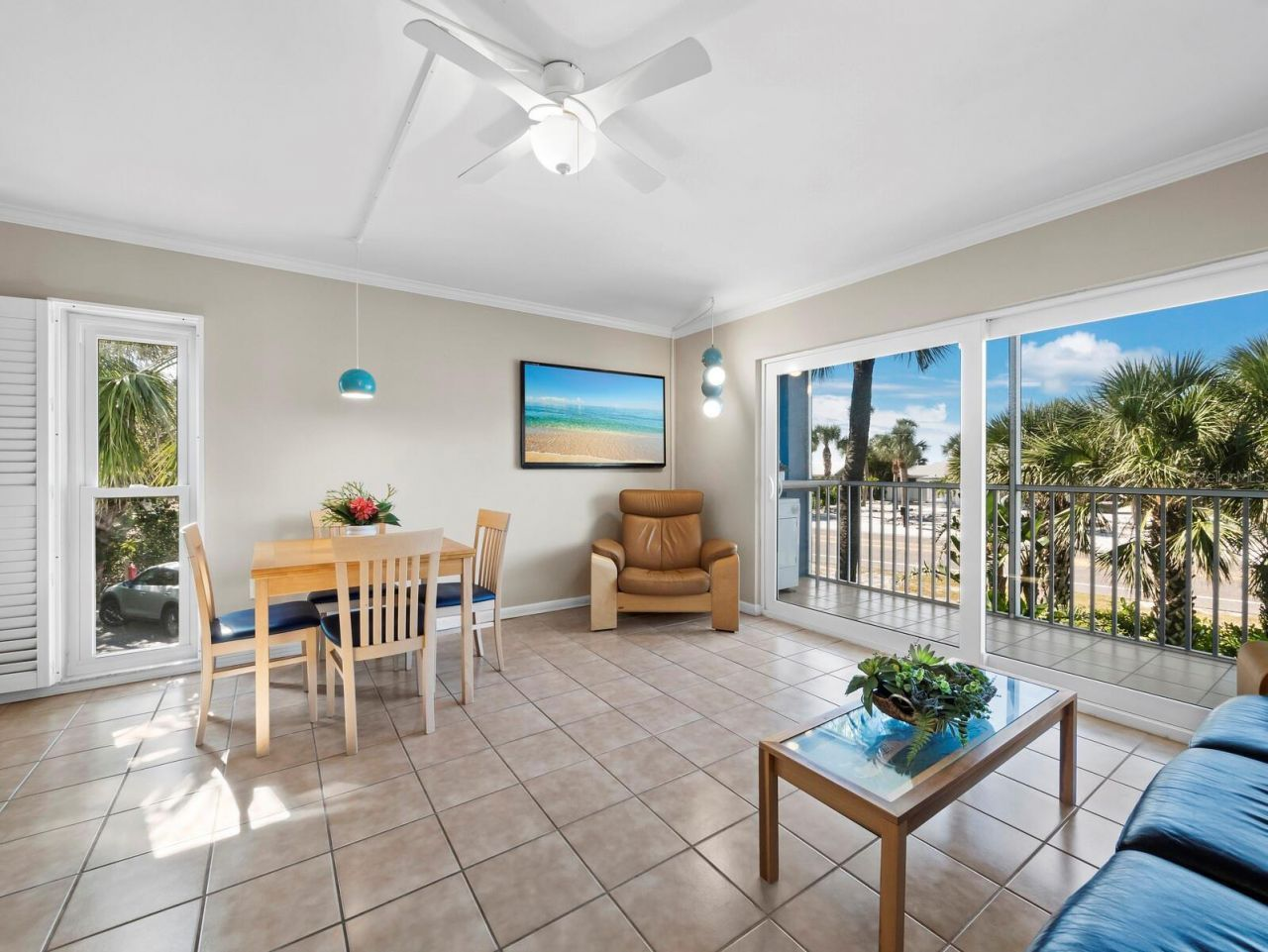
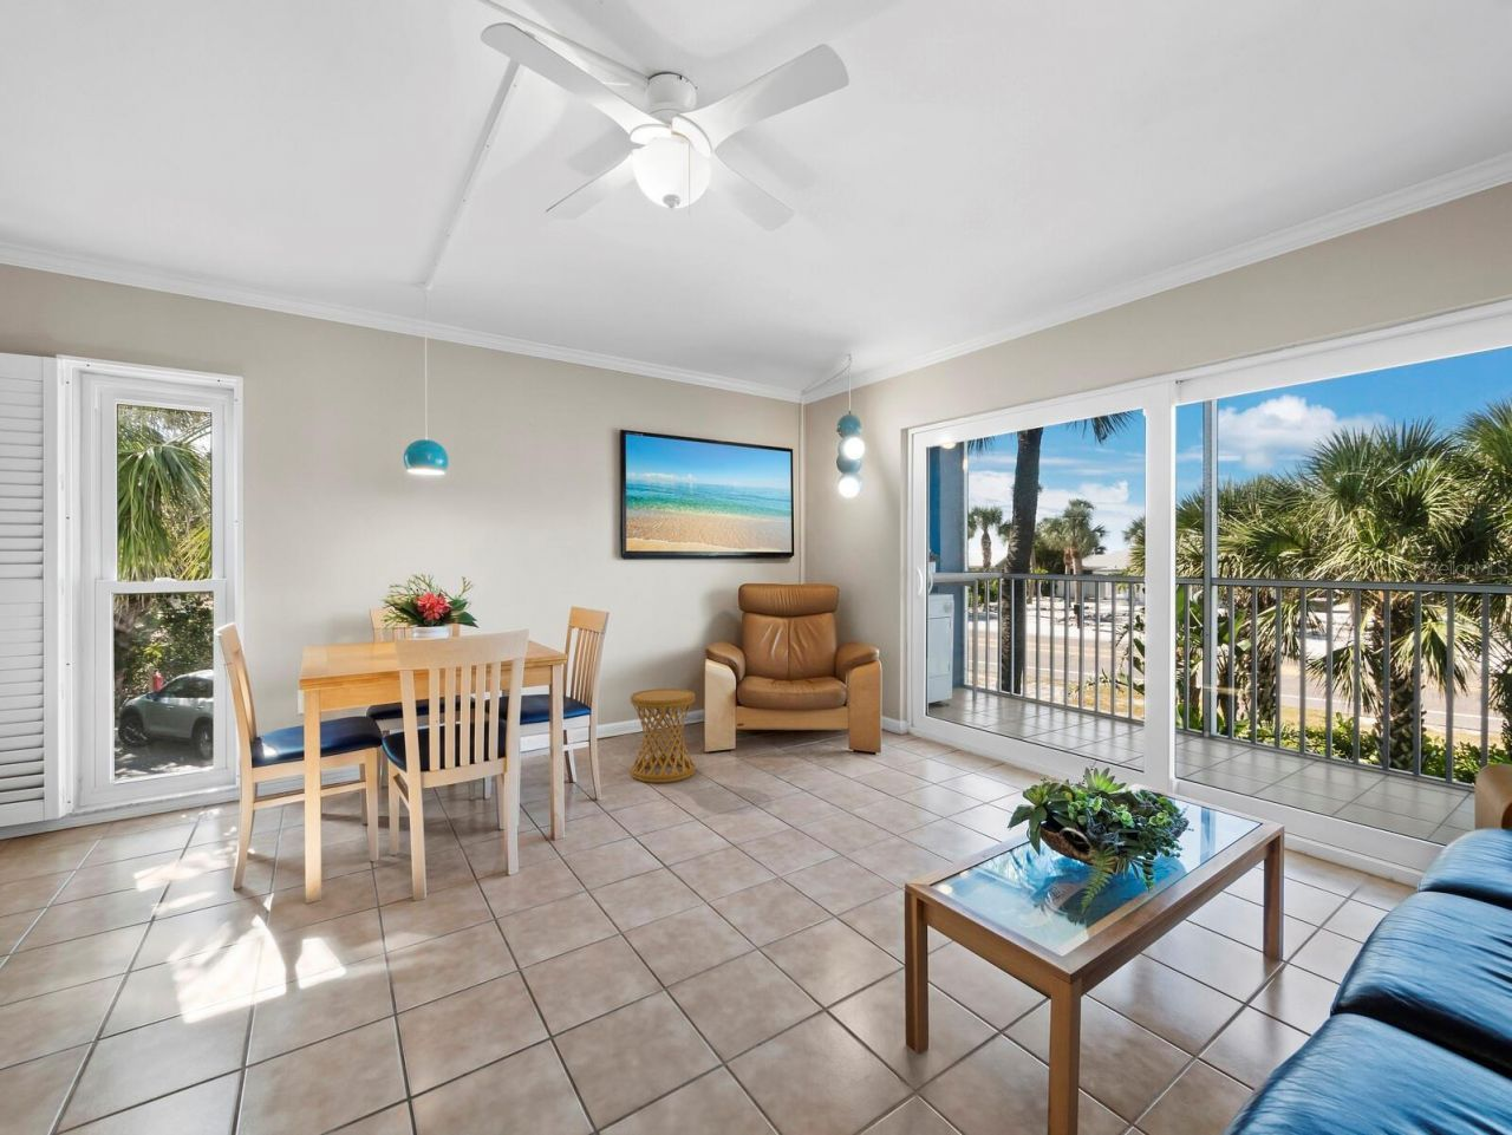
+ side table [628,688,696,784]
